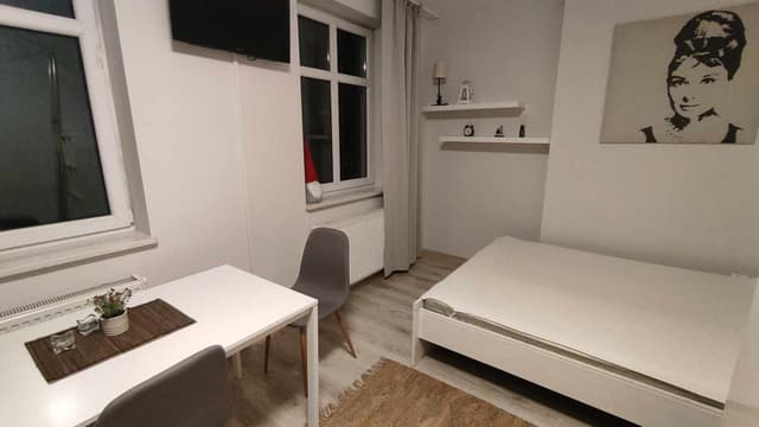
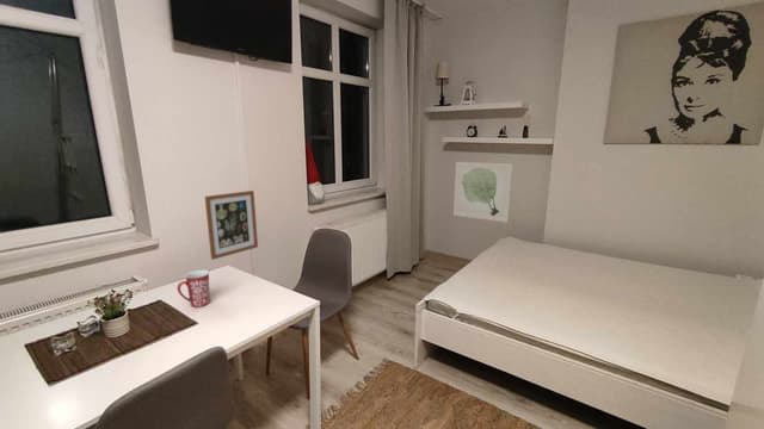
+ wall art [452,161,513,224]
+ wall art [204,189,259,261]
+ mug [177,269,211,309]
